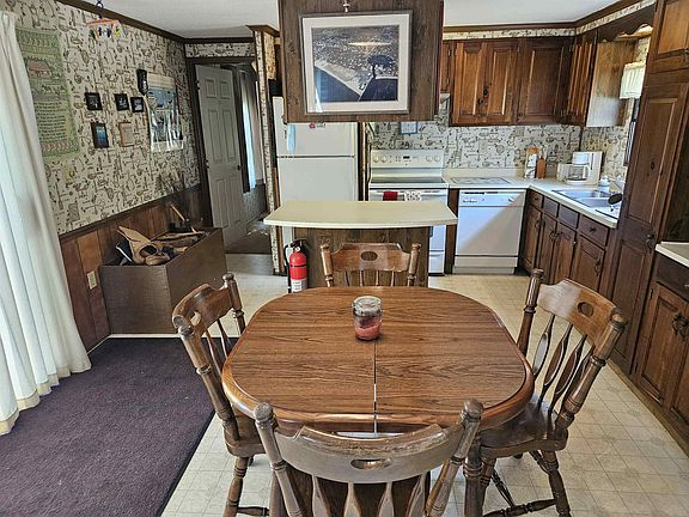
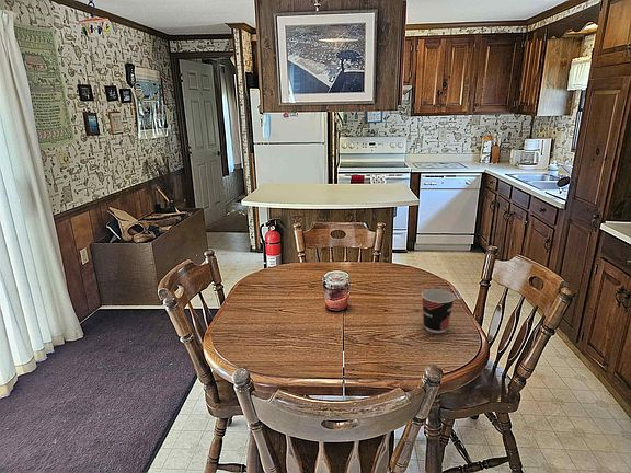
+ cup [421,288,456,334]
